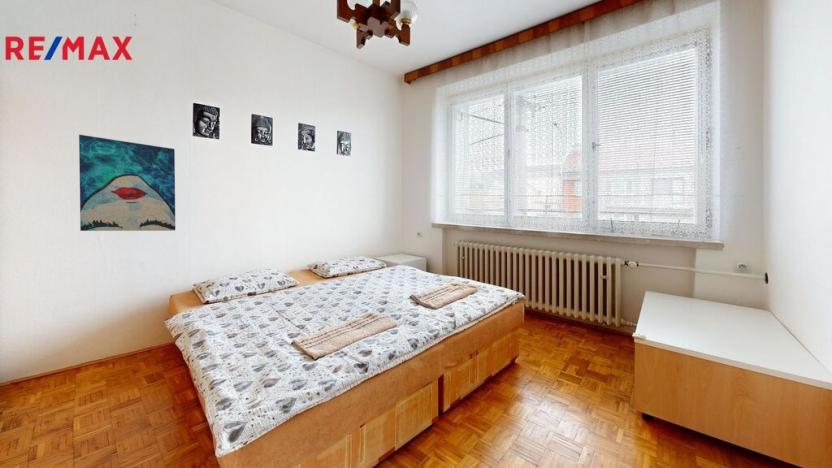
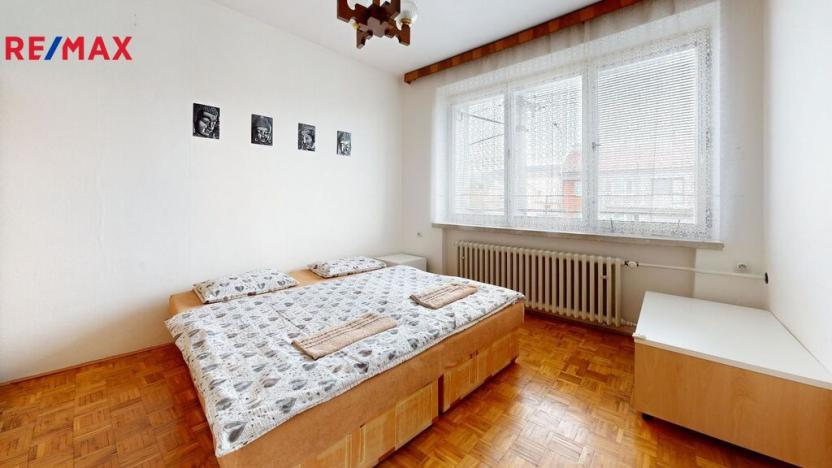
- wall art [78,134,176,232]
